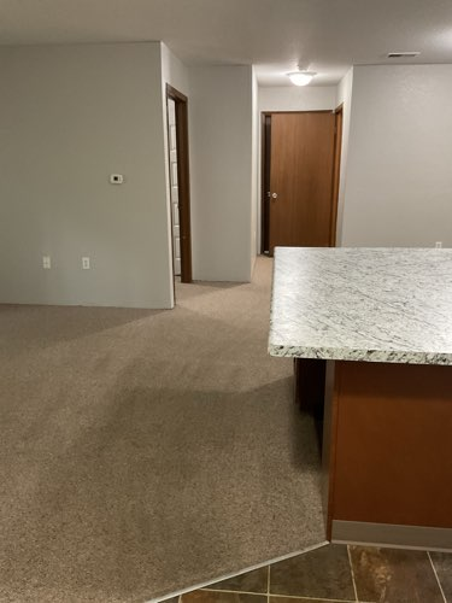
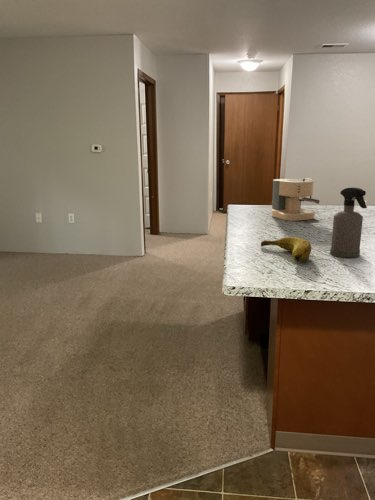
+ coffee maker [270,177,321,222]
+ spray bottle [329,186,368,259]
+ banana [260,236,312,263]
